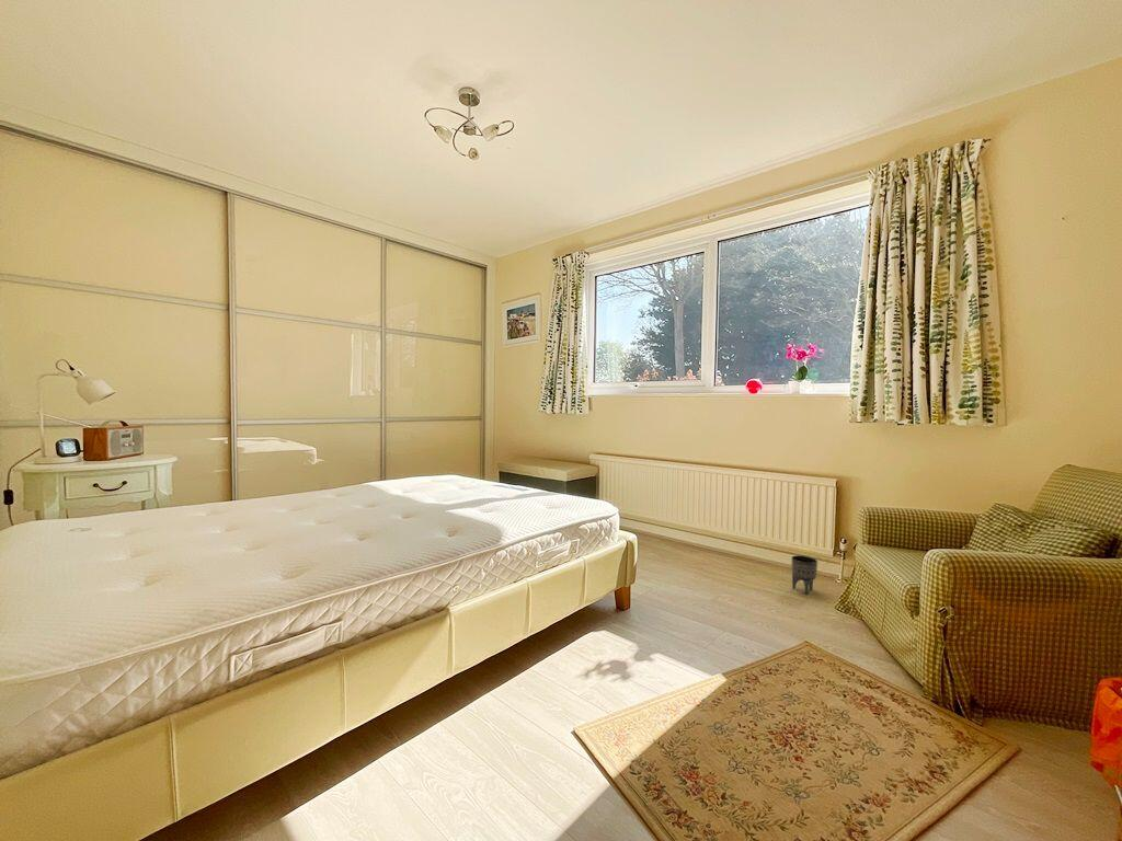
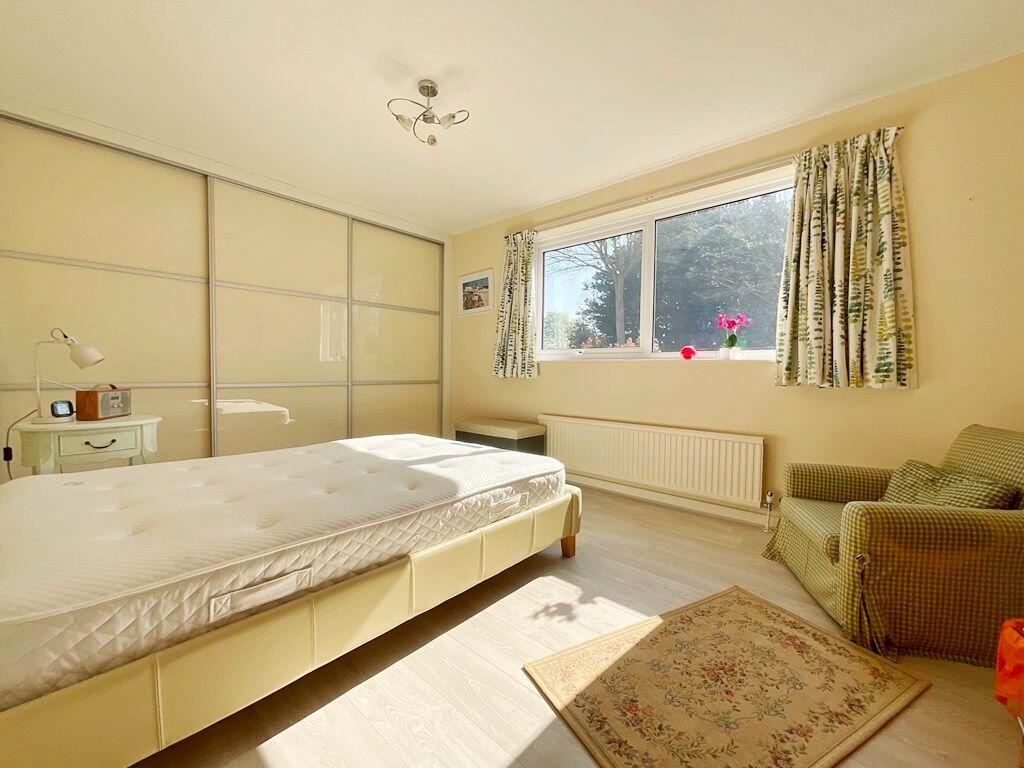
- planter [790,554,818,596]
